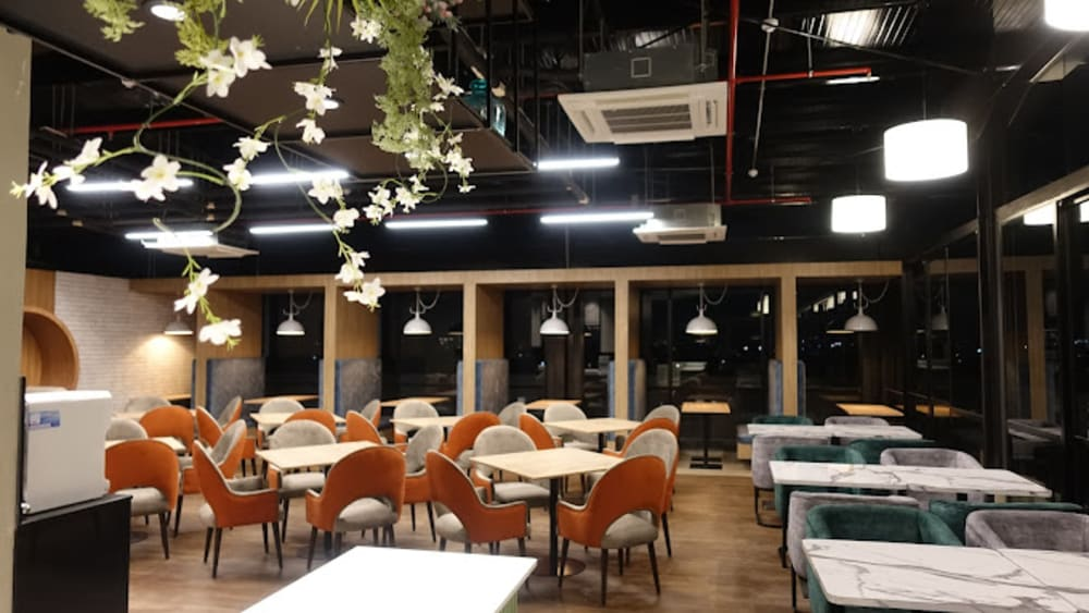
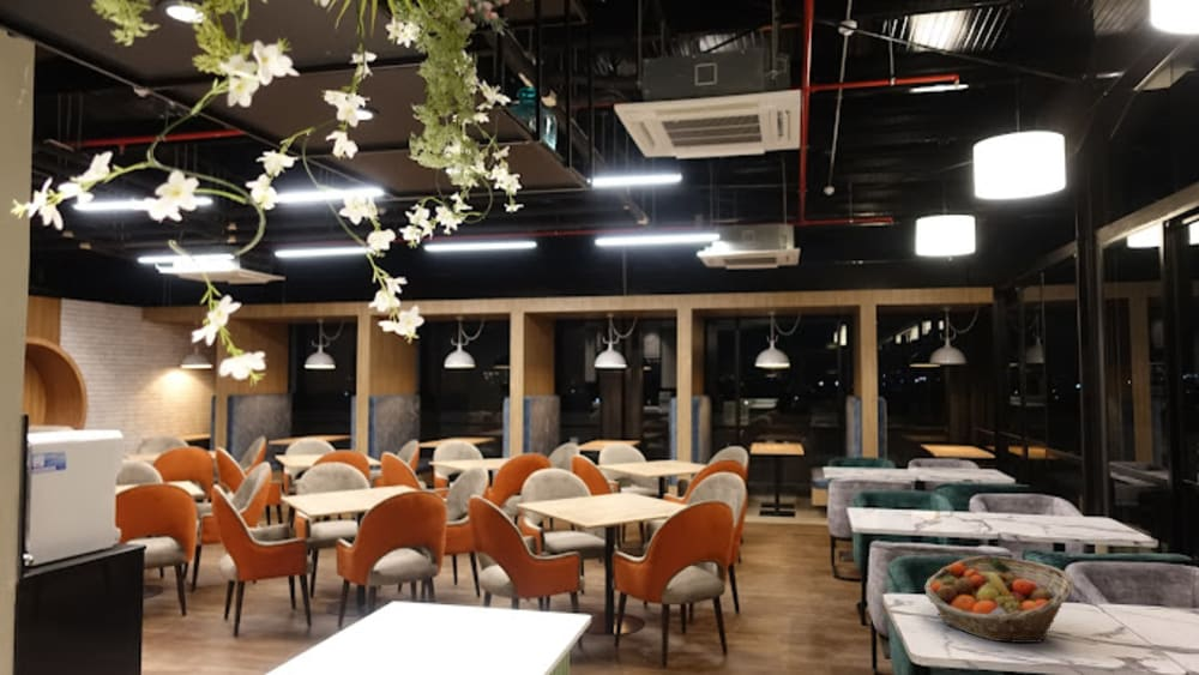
+ fruit basket [923,554,1074,644]
